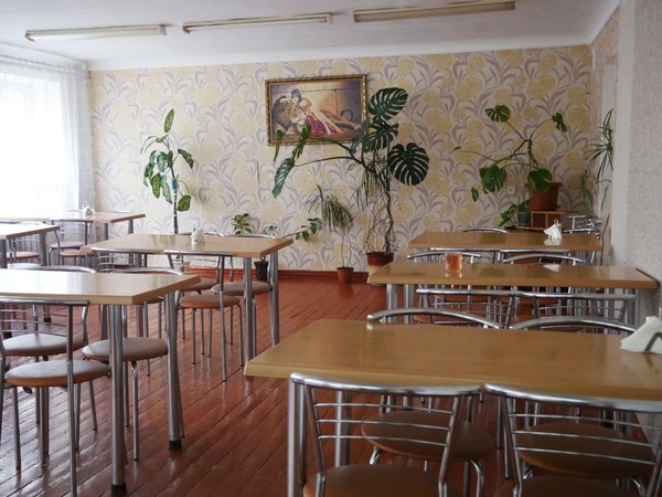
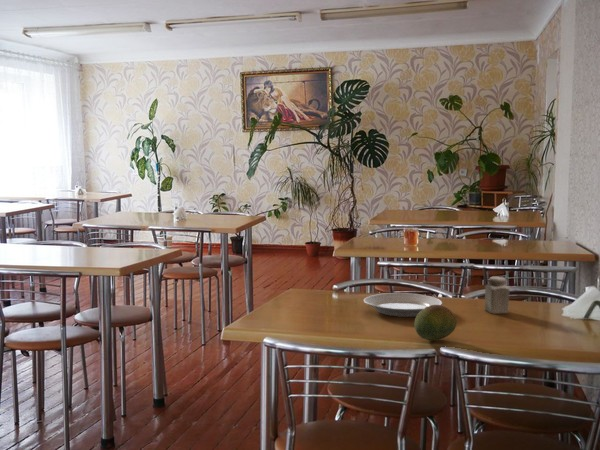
+ salt shaker [484,275,510,315]
+ plate [363,292,443,318]
+ fruit [413,305,457,341]
